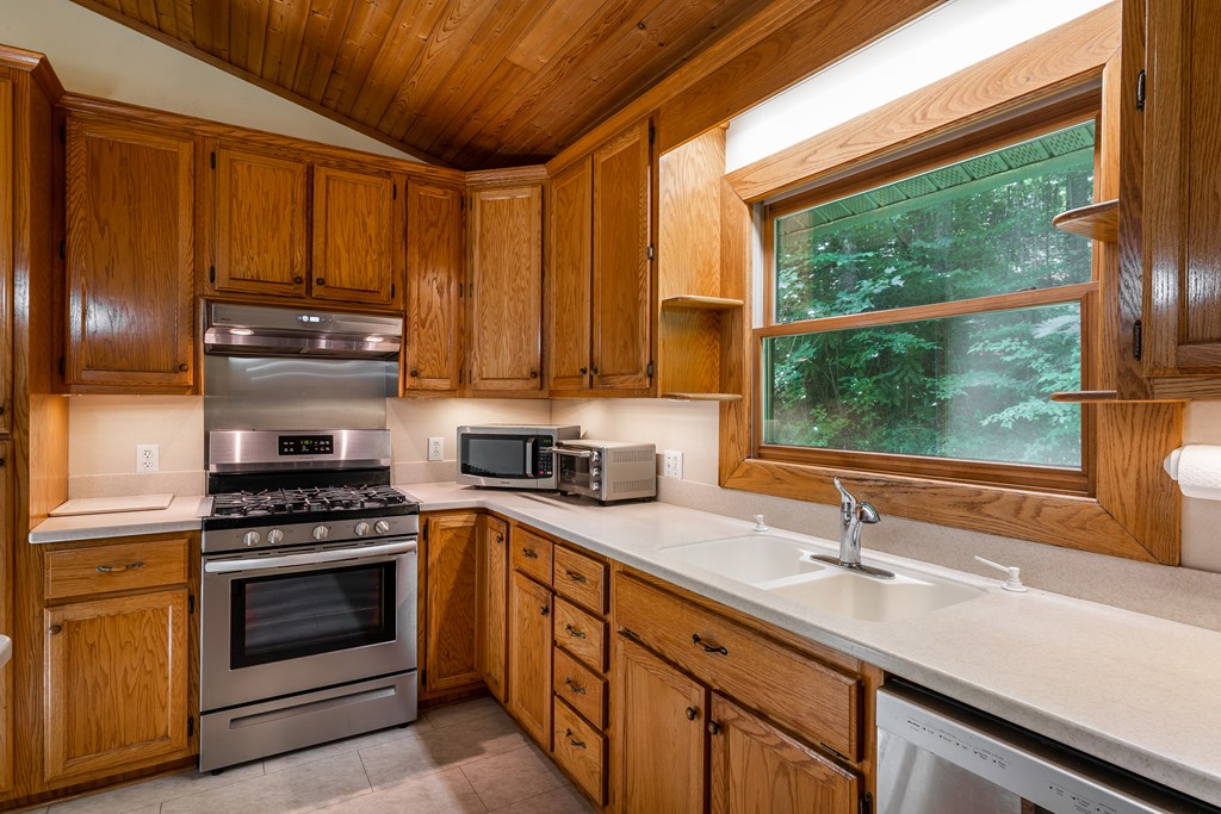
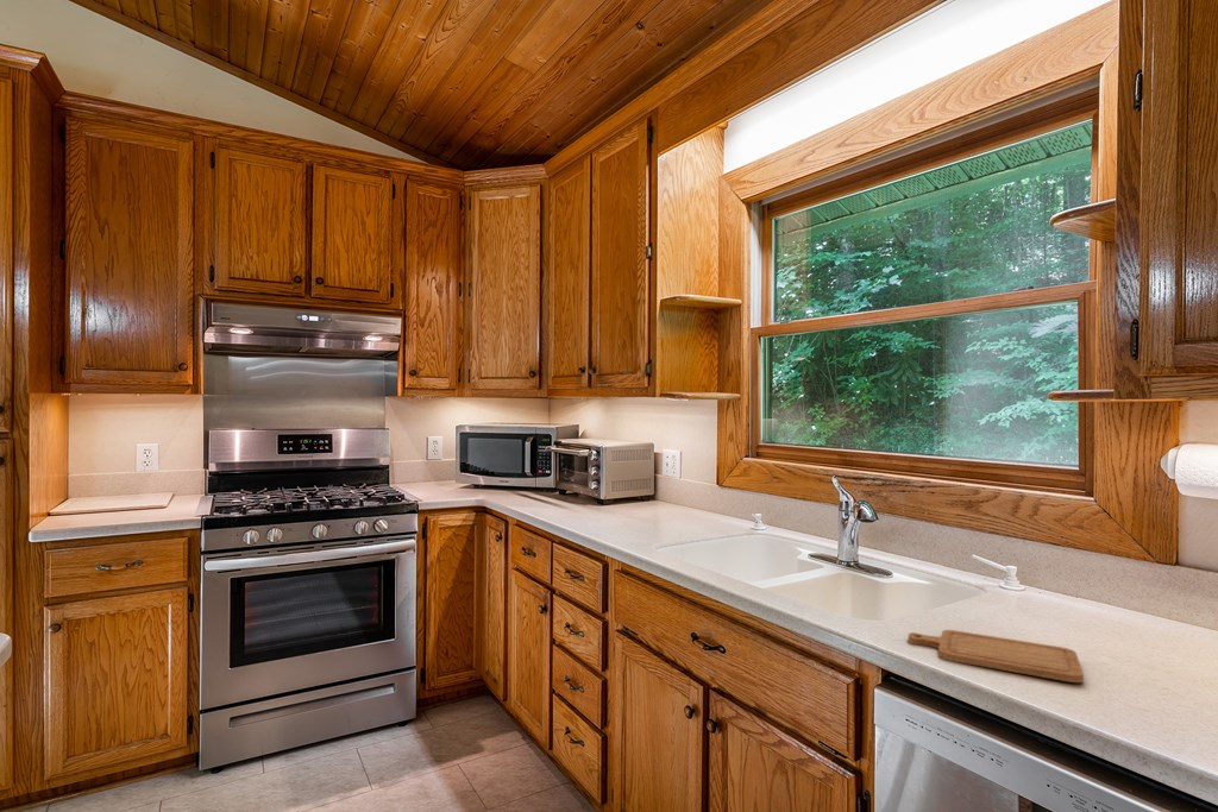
+ chopping board [908,629,1085,684]
